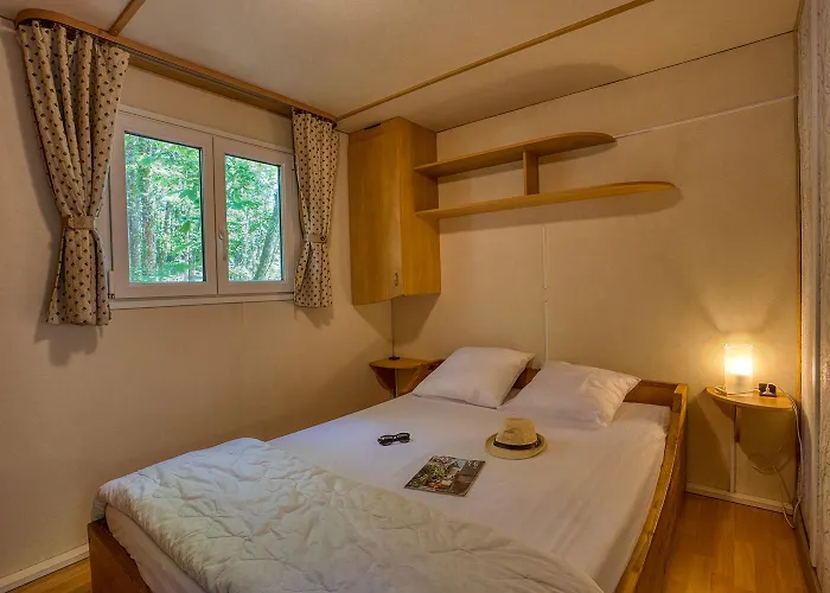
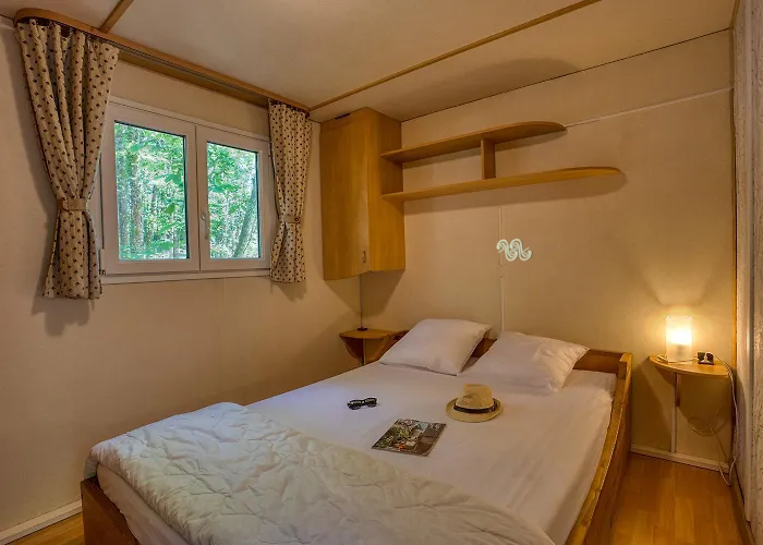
+ decorative ornament [496,238,534,263]
